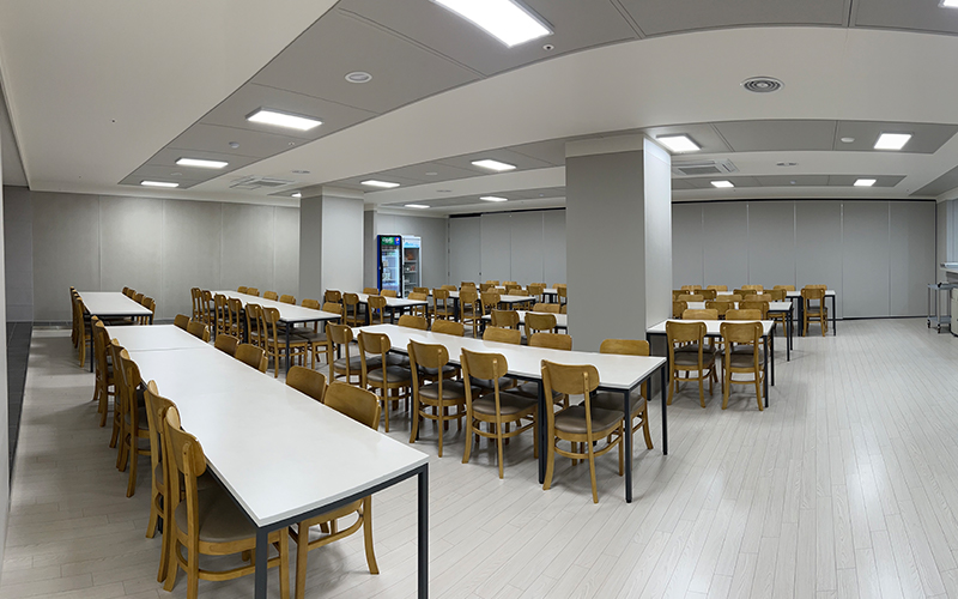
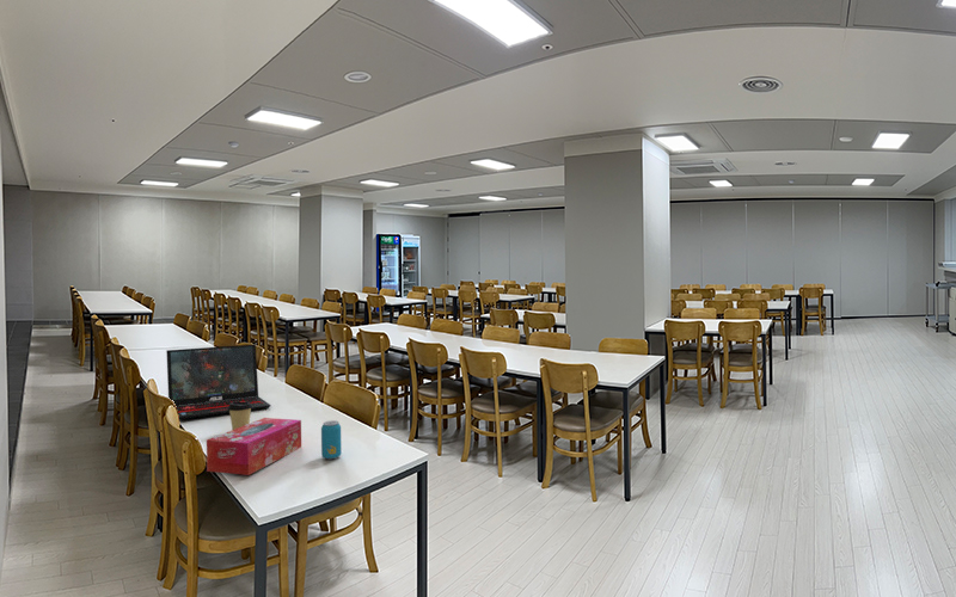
+ laptop [165,343,272,420]
+ tissue box [206,417,302,476]
+ coffee cup [227,401,253,430]
+ beverage can [320,419,343,460]
